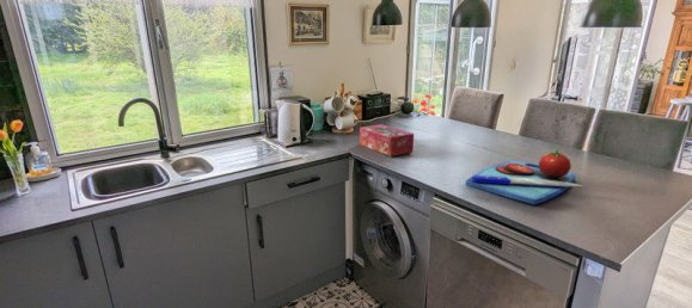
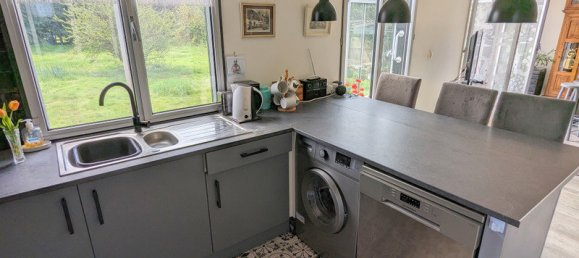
- tissue box [359,123,415,158]
- chopping board [465,146,586,205]
